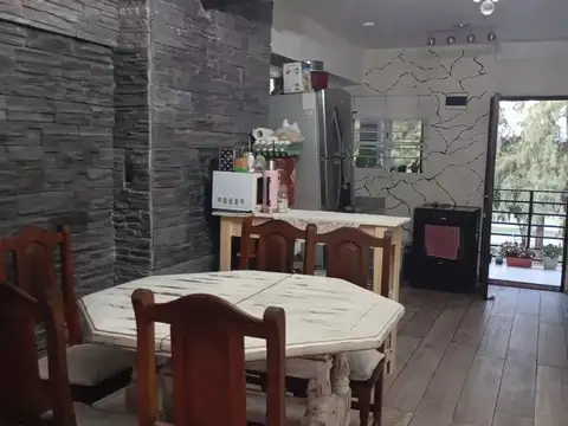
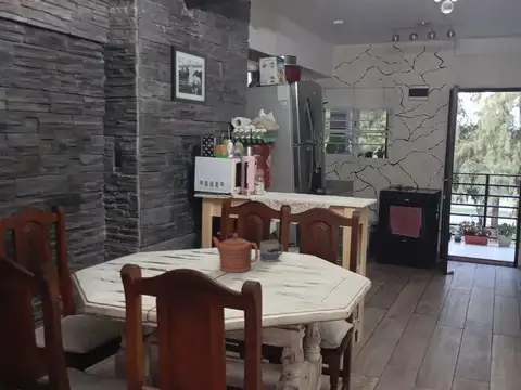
+ picture frame [169,44,208,106]
+ mug [258,239,284,263]
+ teapot [212,232,259,273]
